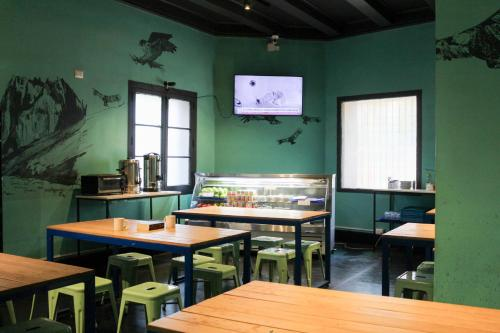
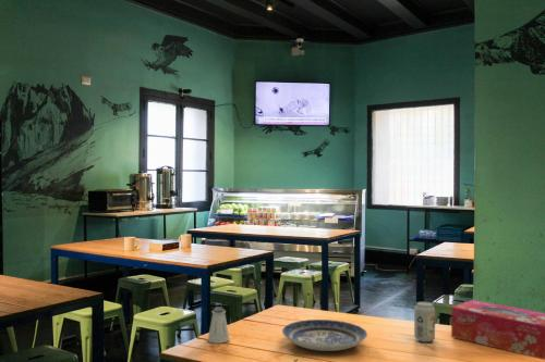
+ tissue box [450,299,545,361]
+ beverage can [413,301,436,344]
+ plate [281,319,368,352]
+ saltshaker [207,307,231,345]
